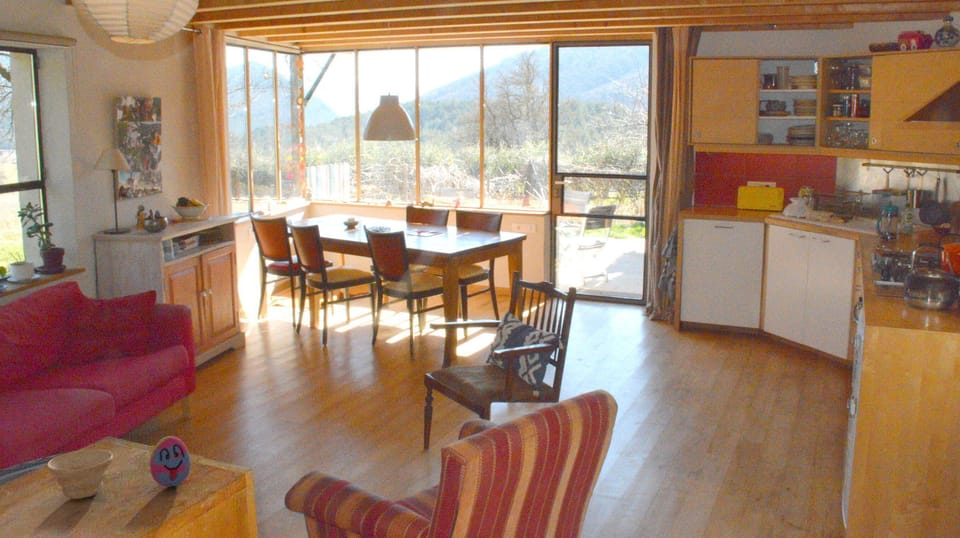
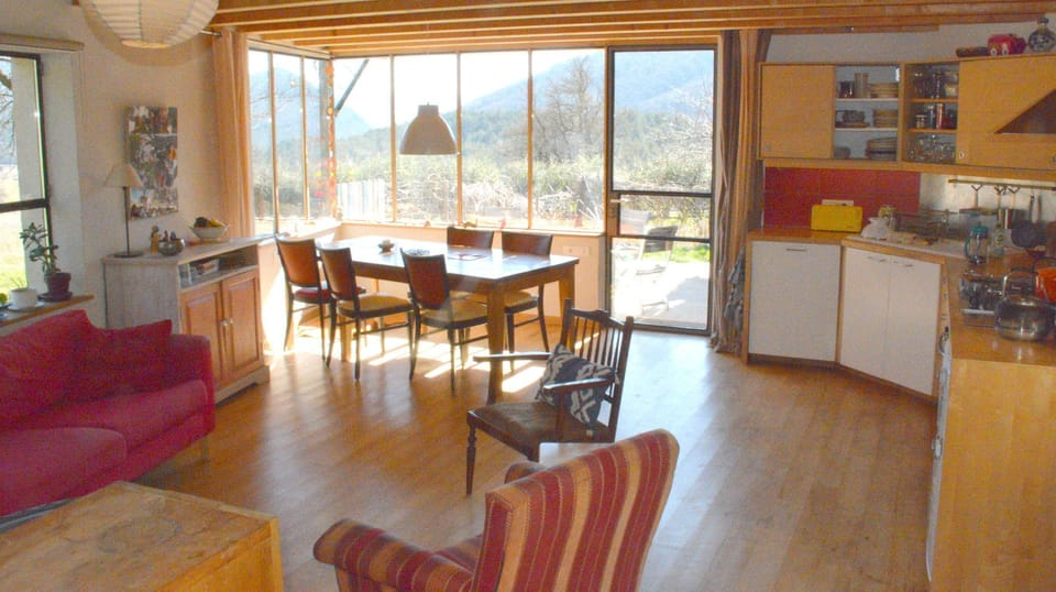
- bowl [46,449,114,500]
- decorative egg [149,435,192,488]
